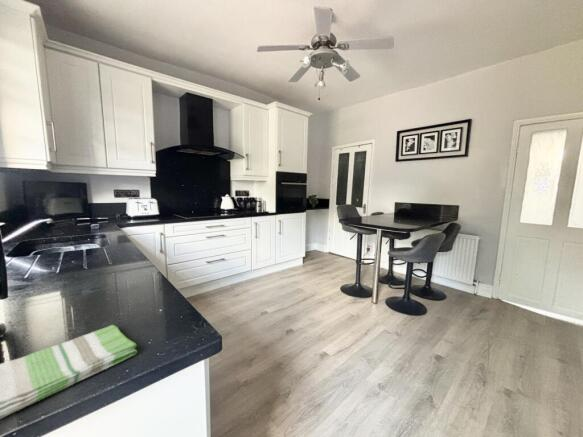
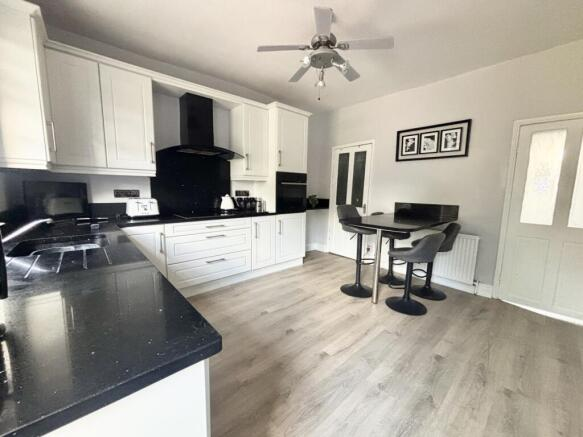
- dish towel [0,324,138,420]
